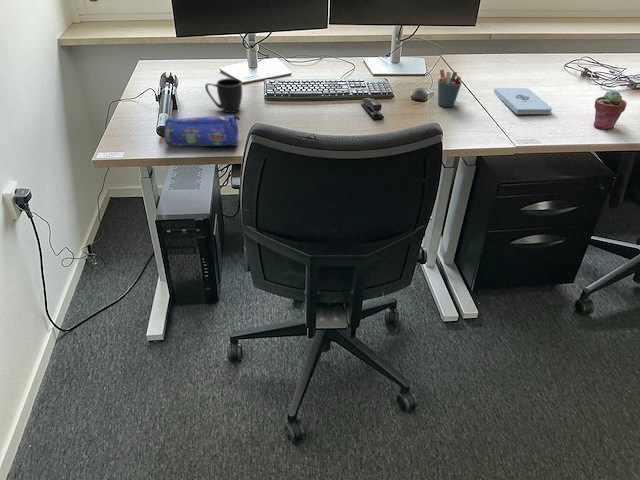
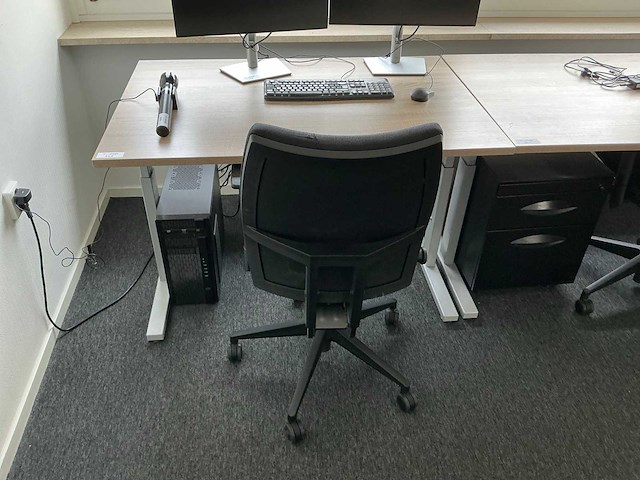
- potted succulent [593,89,628,130]
- notepad [493,87,553,115]
- mug [204,77,243,114]
- pencil case [163,114,241,147]
- pen holder [437,68,463,108]
- stapler [360,97,385,120]
